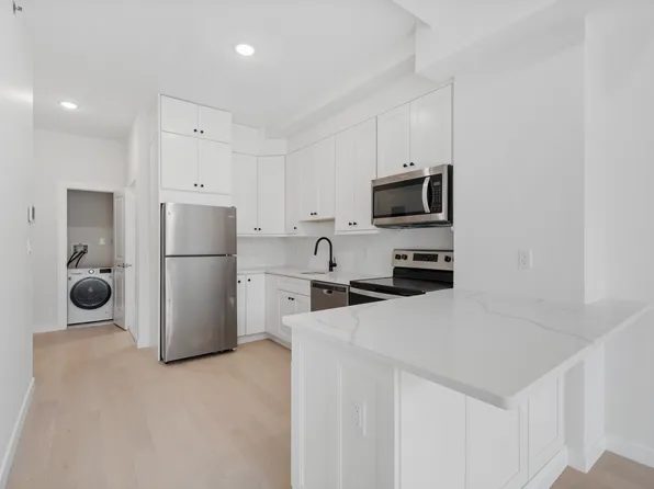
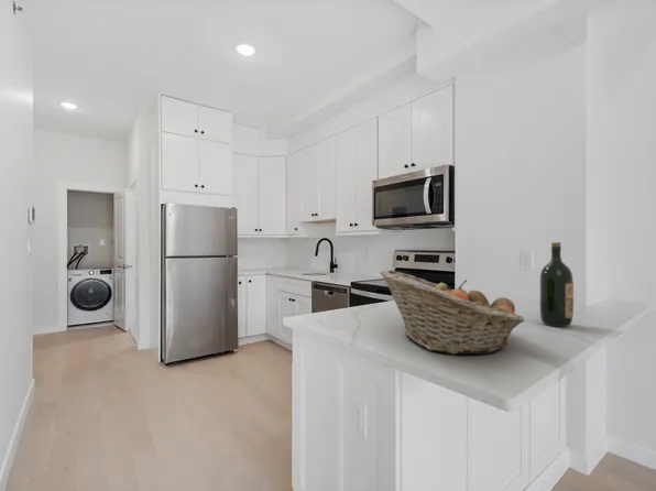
+ wine bottle [539,241,575,328]
+ fruit basket [380,269,526,356]
